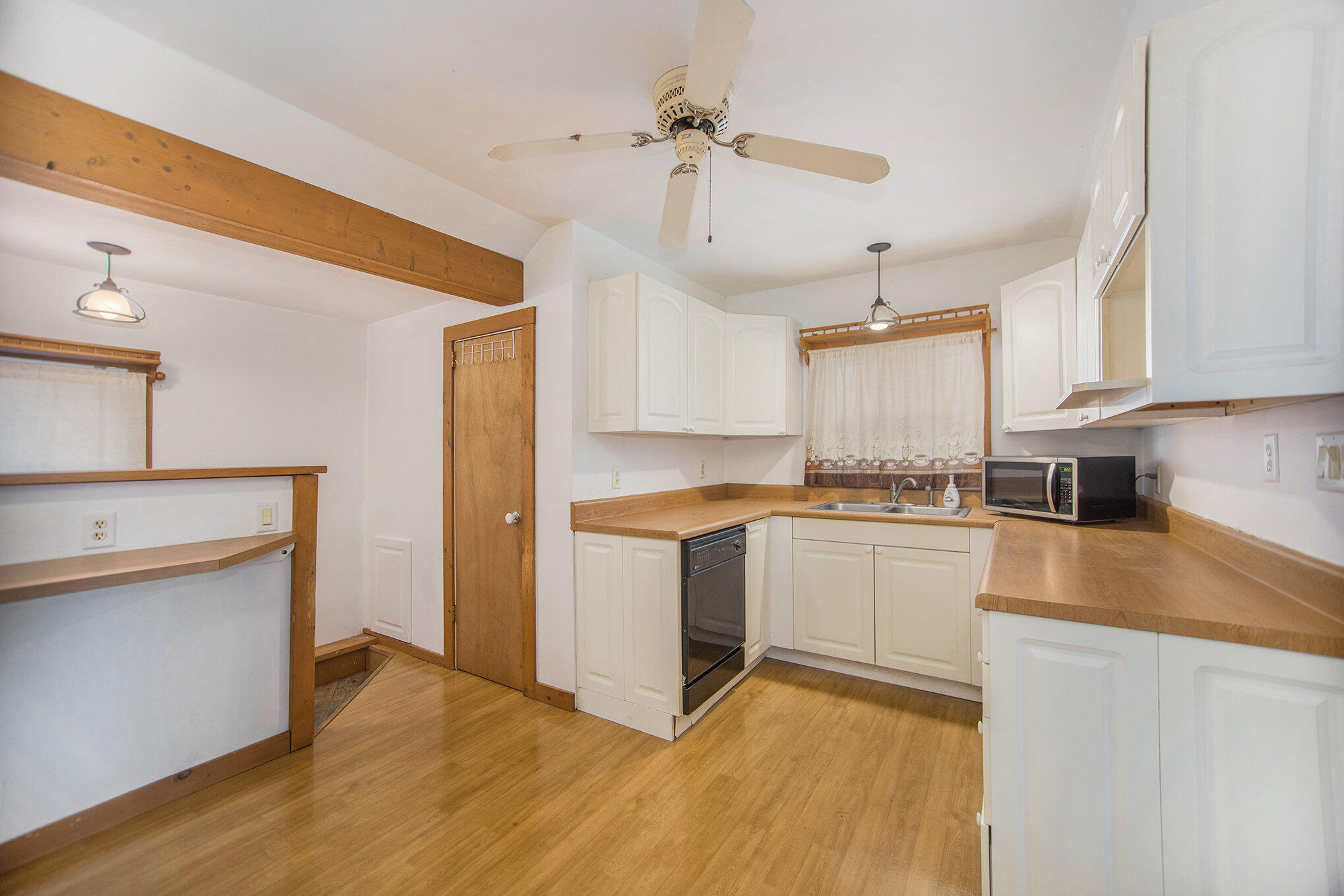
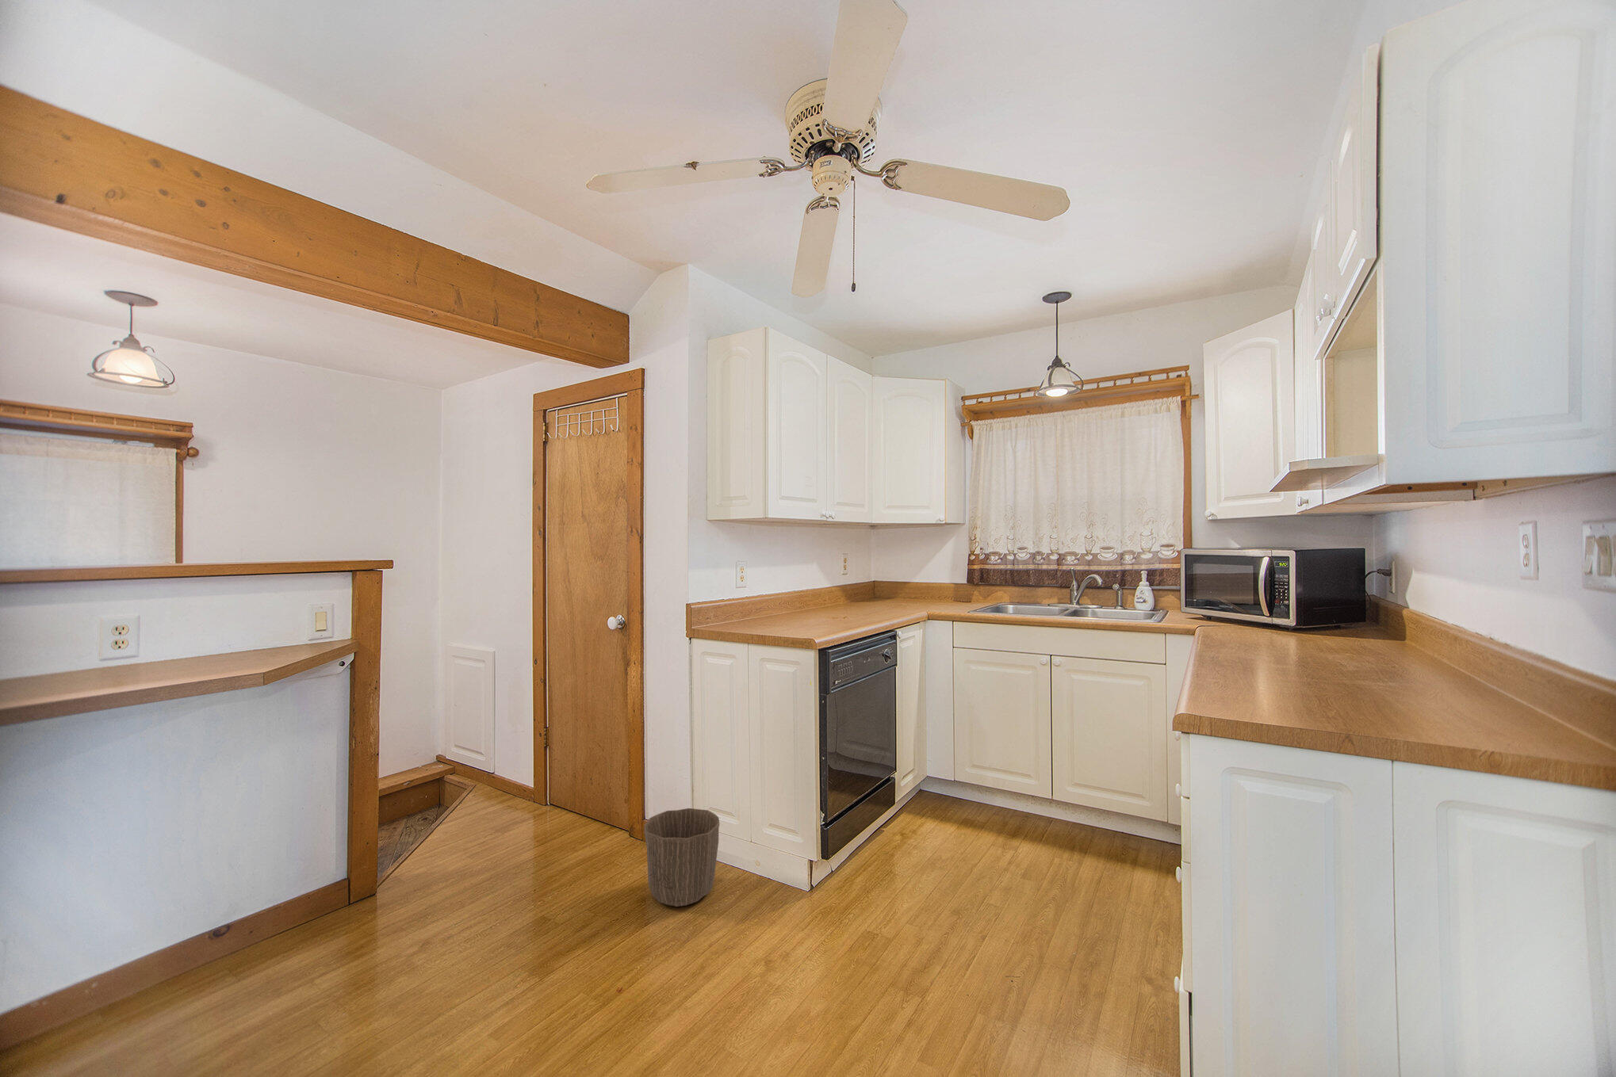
+ waste basket [643,808,720,908]
